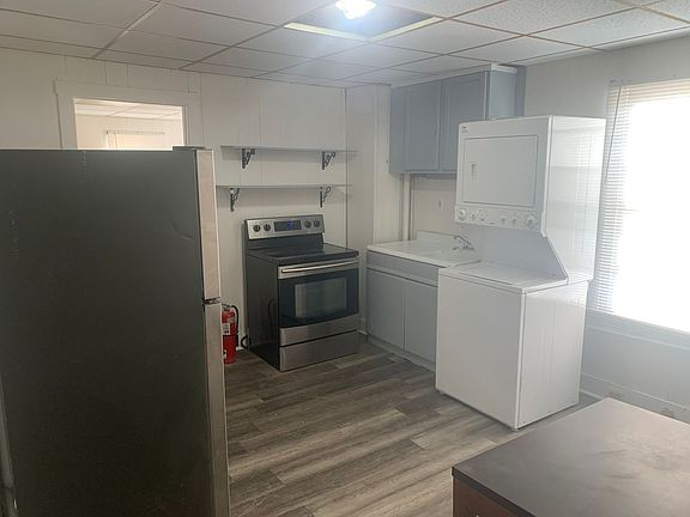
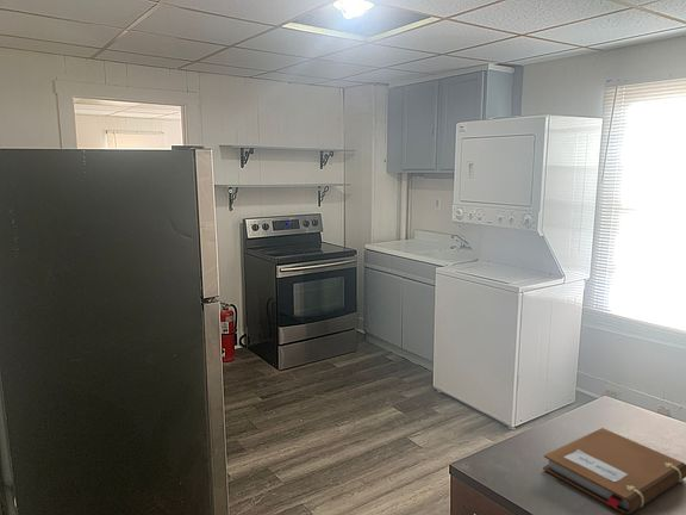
+ notebook [542,427,686,515]
